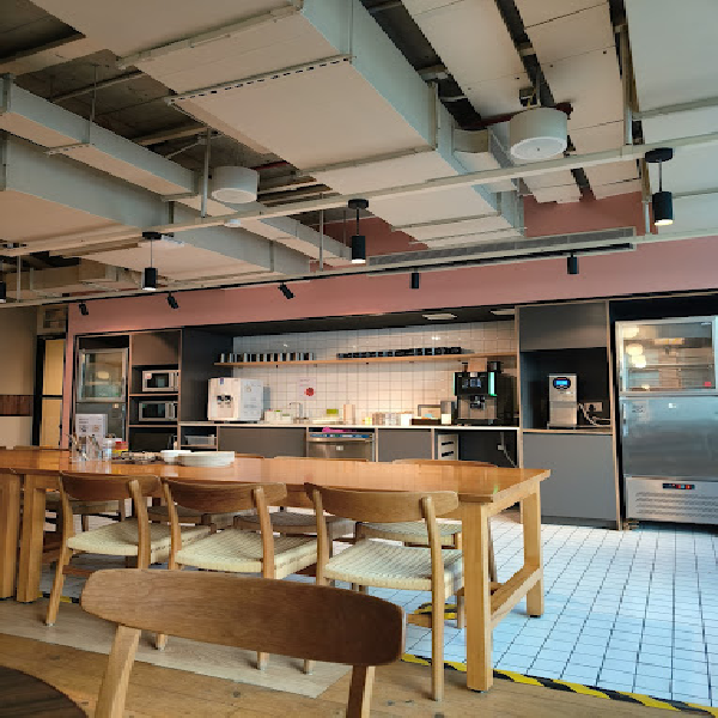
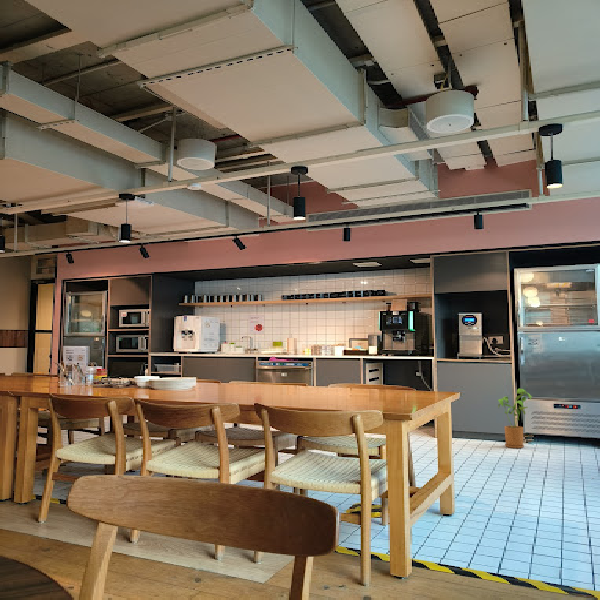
+ house plant [497,388,533,449]
